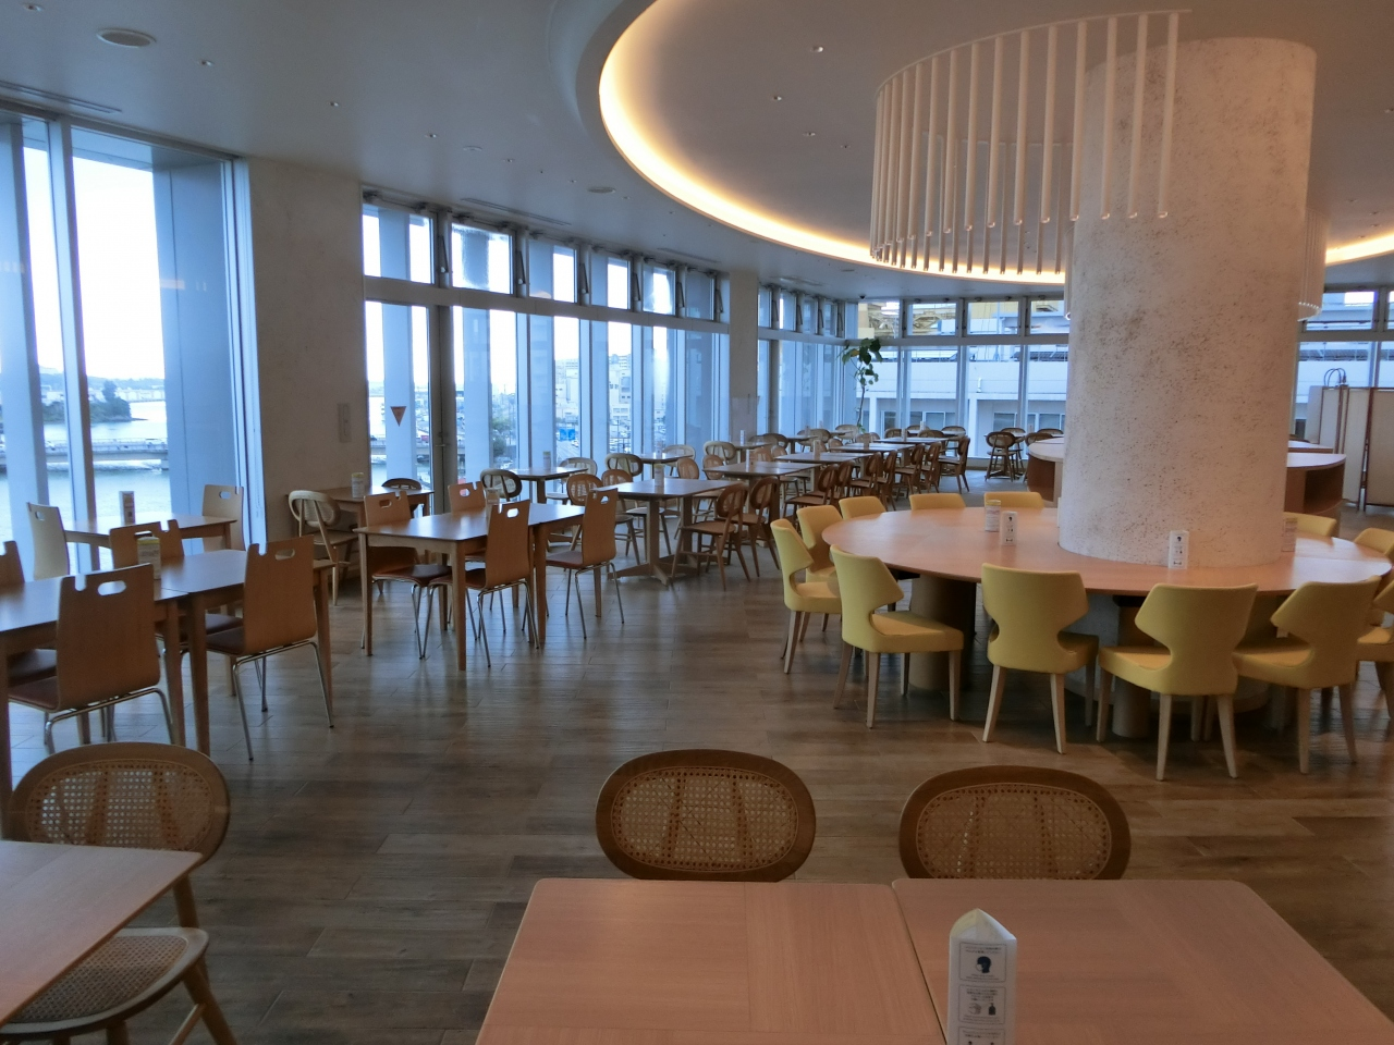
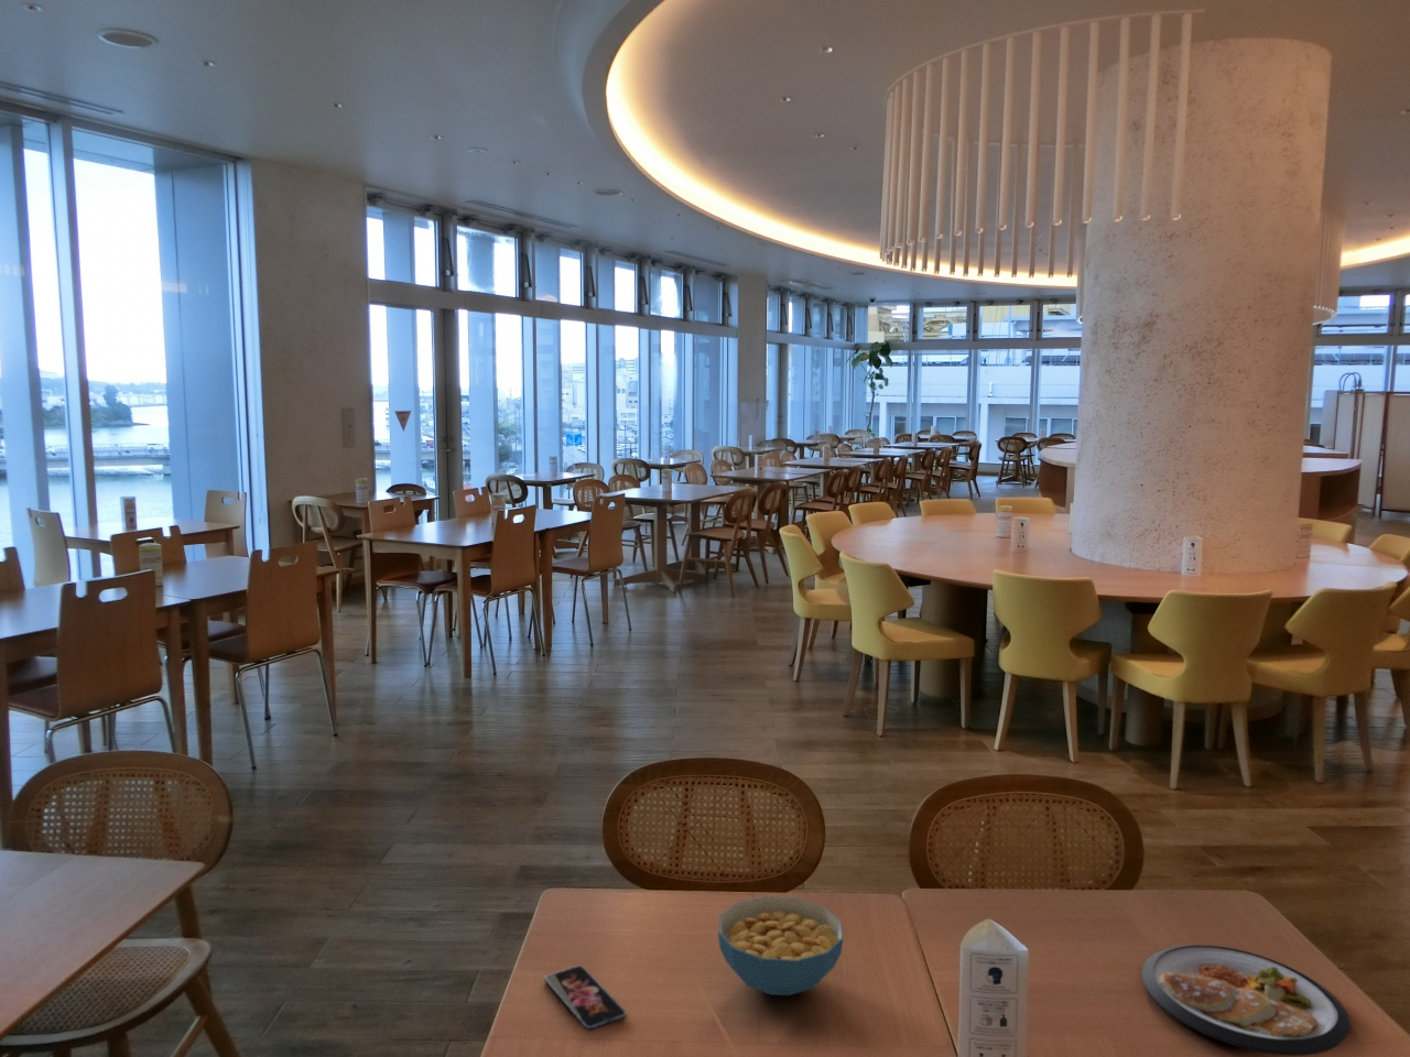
+ cereal bowl [717,895,845,996]
+ dish [1141,944,1351,1057]
+ smartphone [543,965,628,1031]
